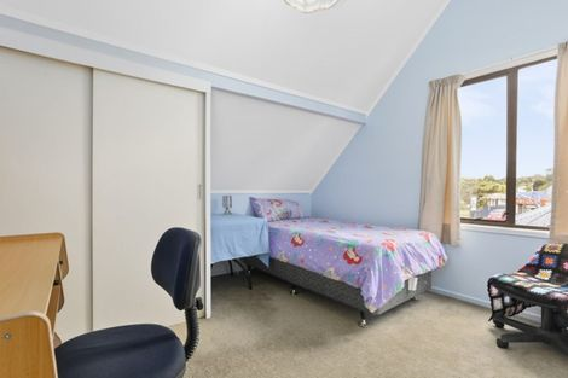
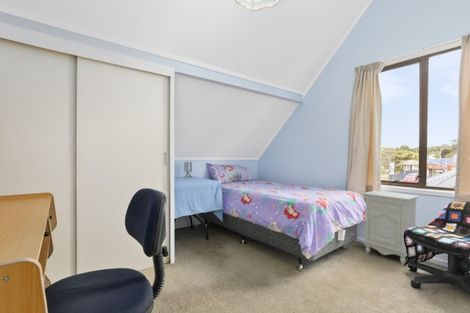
+ nightstand [361,190,420,265]
